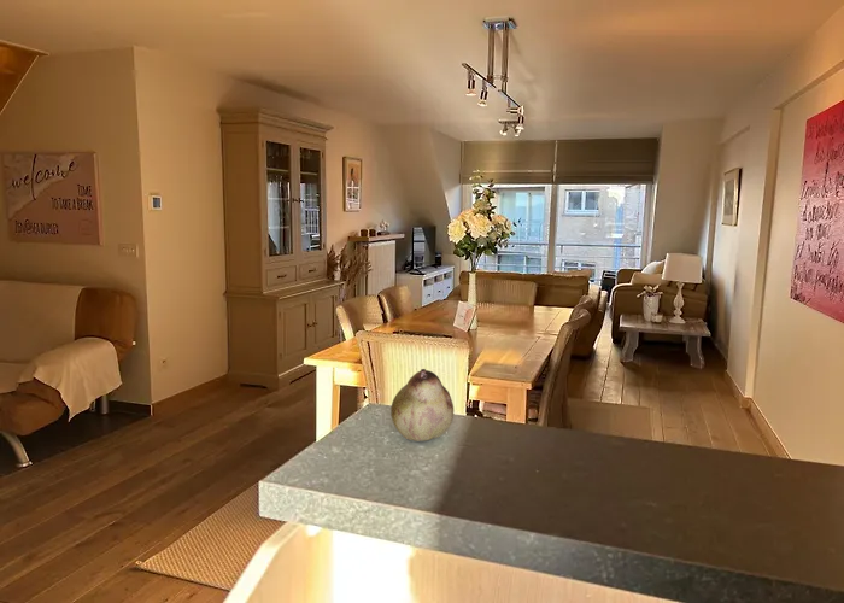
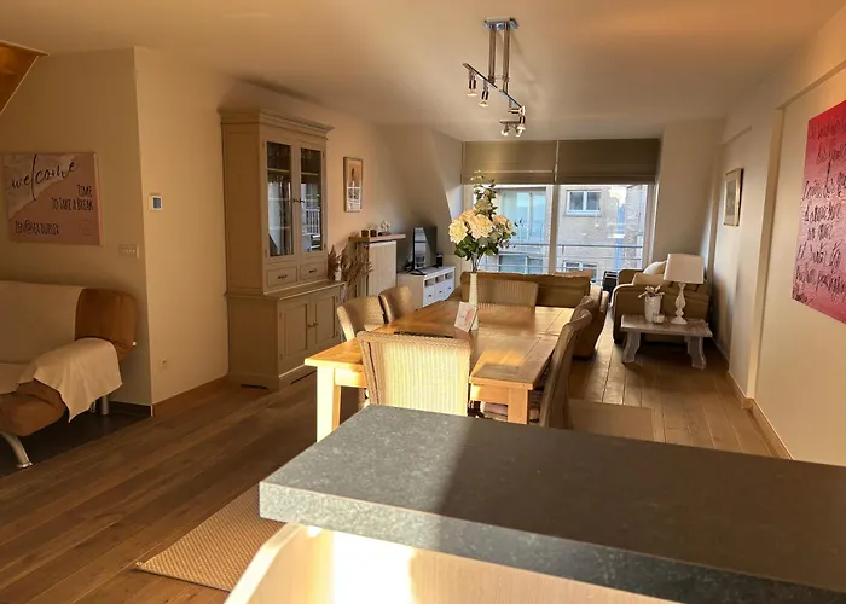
- fruit [389,368,455,443]
